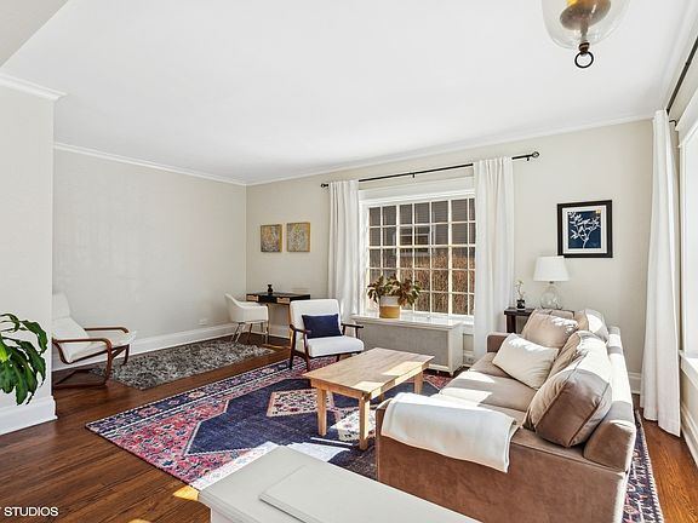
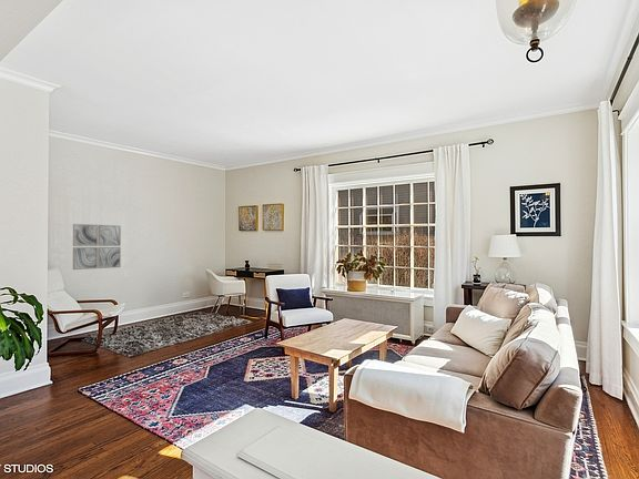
+ wall art [72,223,122,271]
